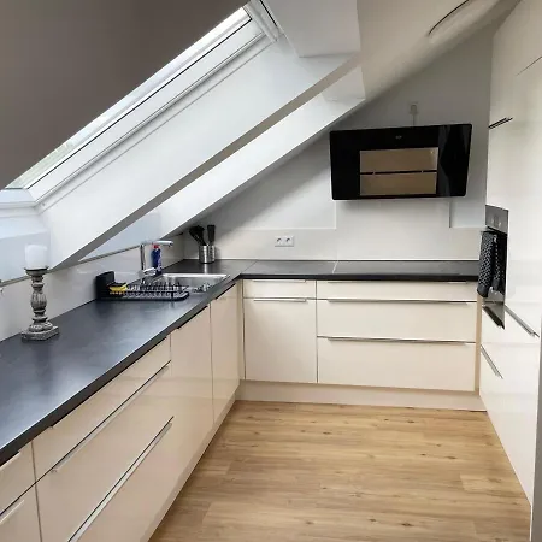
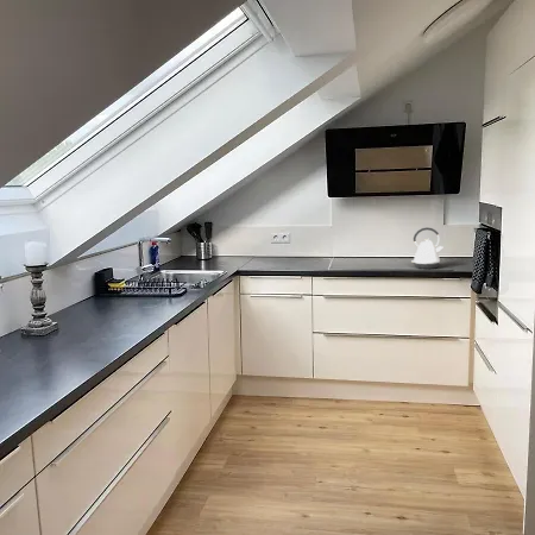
+ kettle [410,226,445,270]
